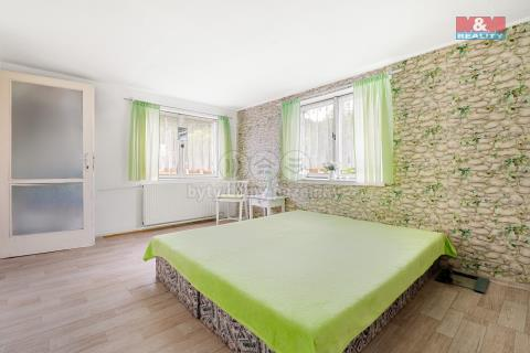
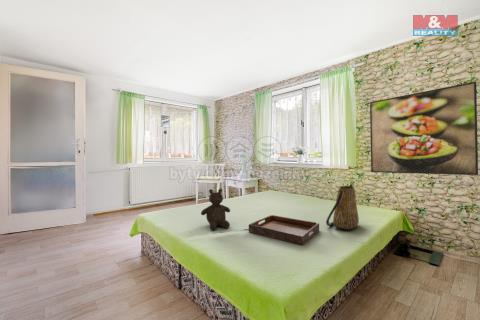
+ teddy bear [200,188,231,231]
+ serving tray [248,214,320,246]
+ tote bag [325,183,360,231]
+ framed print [369,81,479,176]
